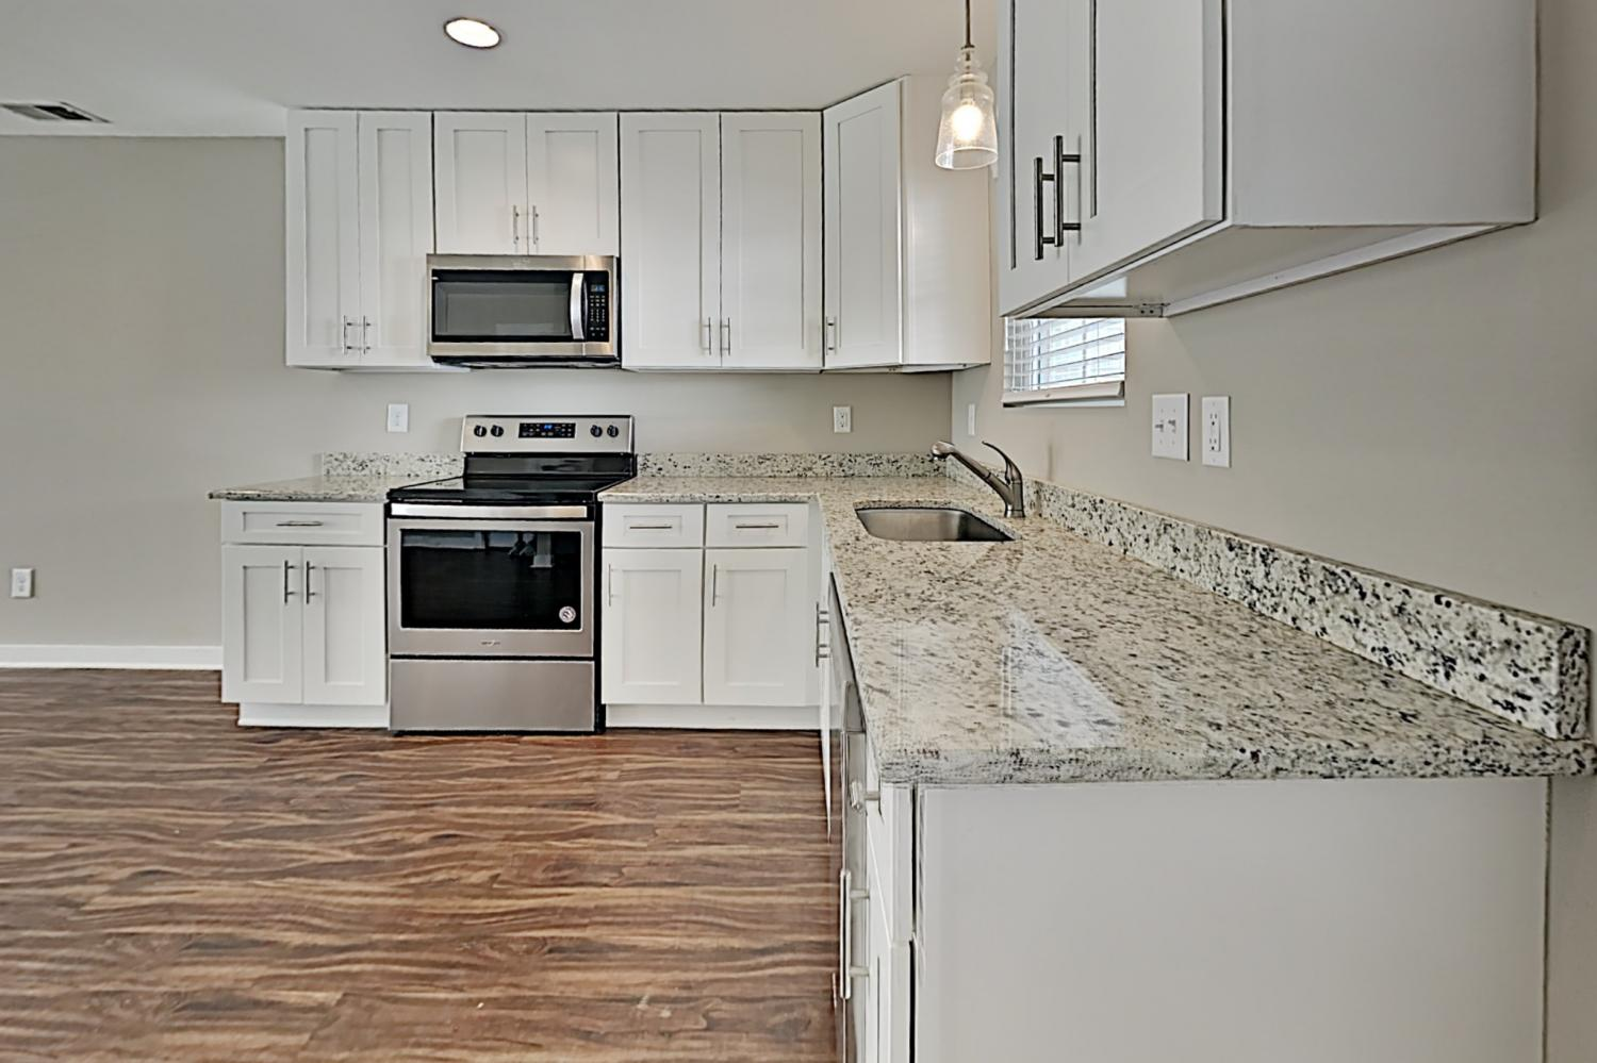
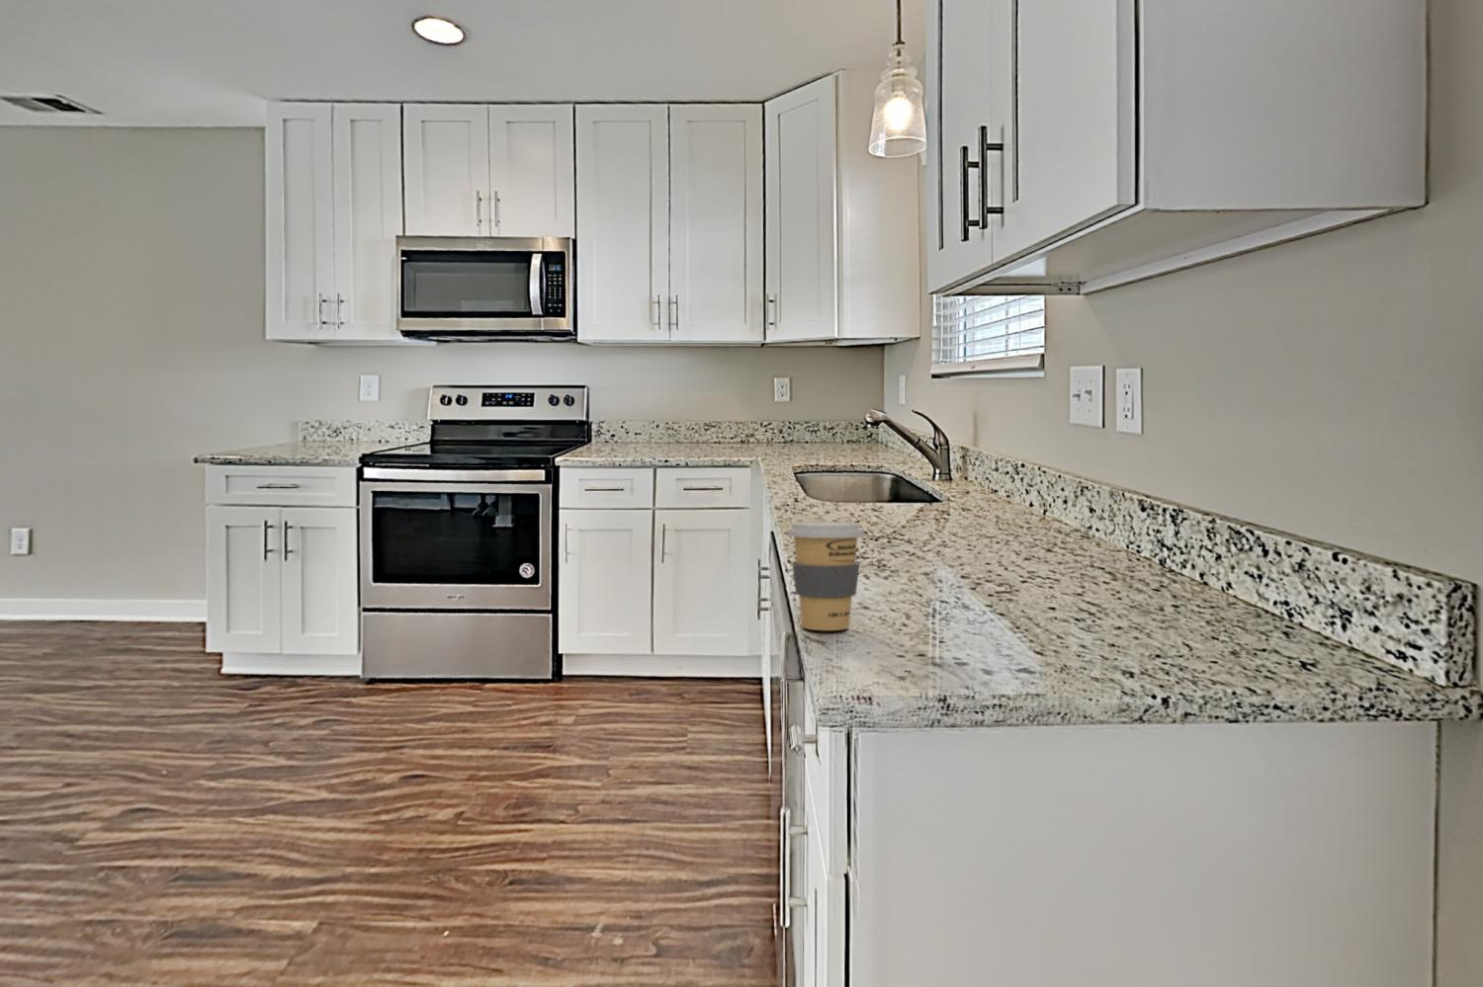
+ coffee cup [786,521,865,631]
